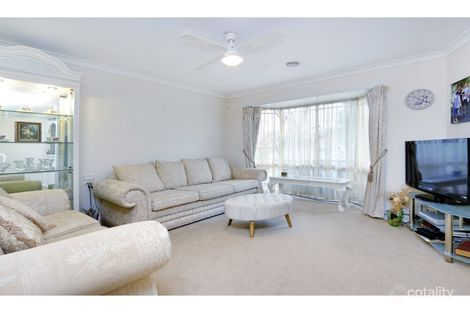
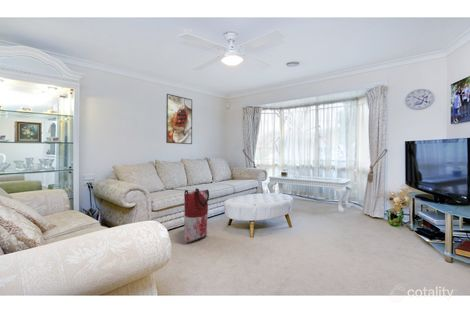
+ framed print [165,93,193,145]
+ bag [183,188,210,244]
